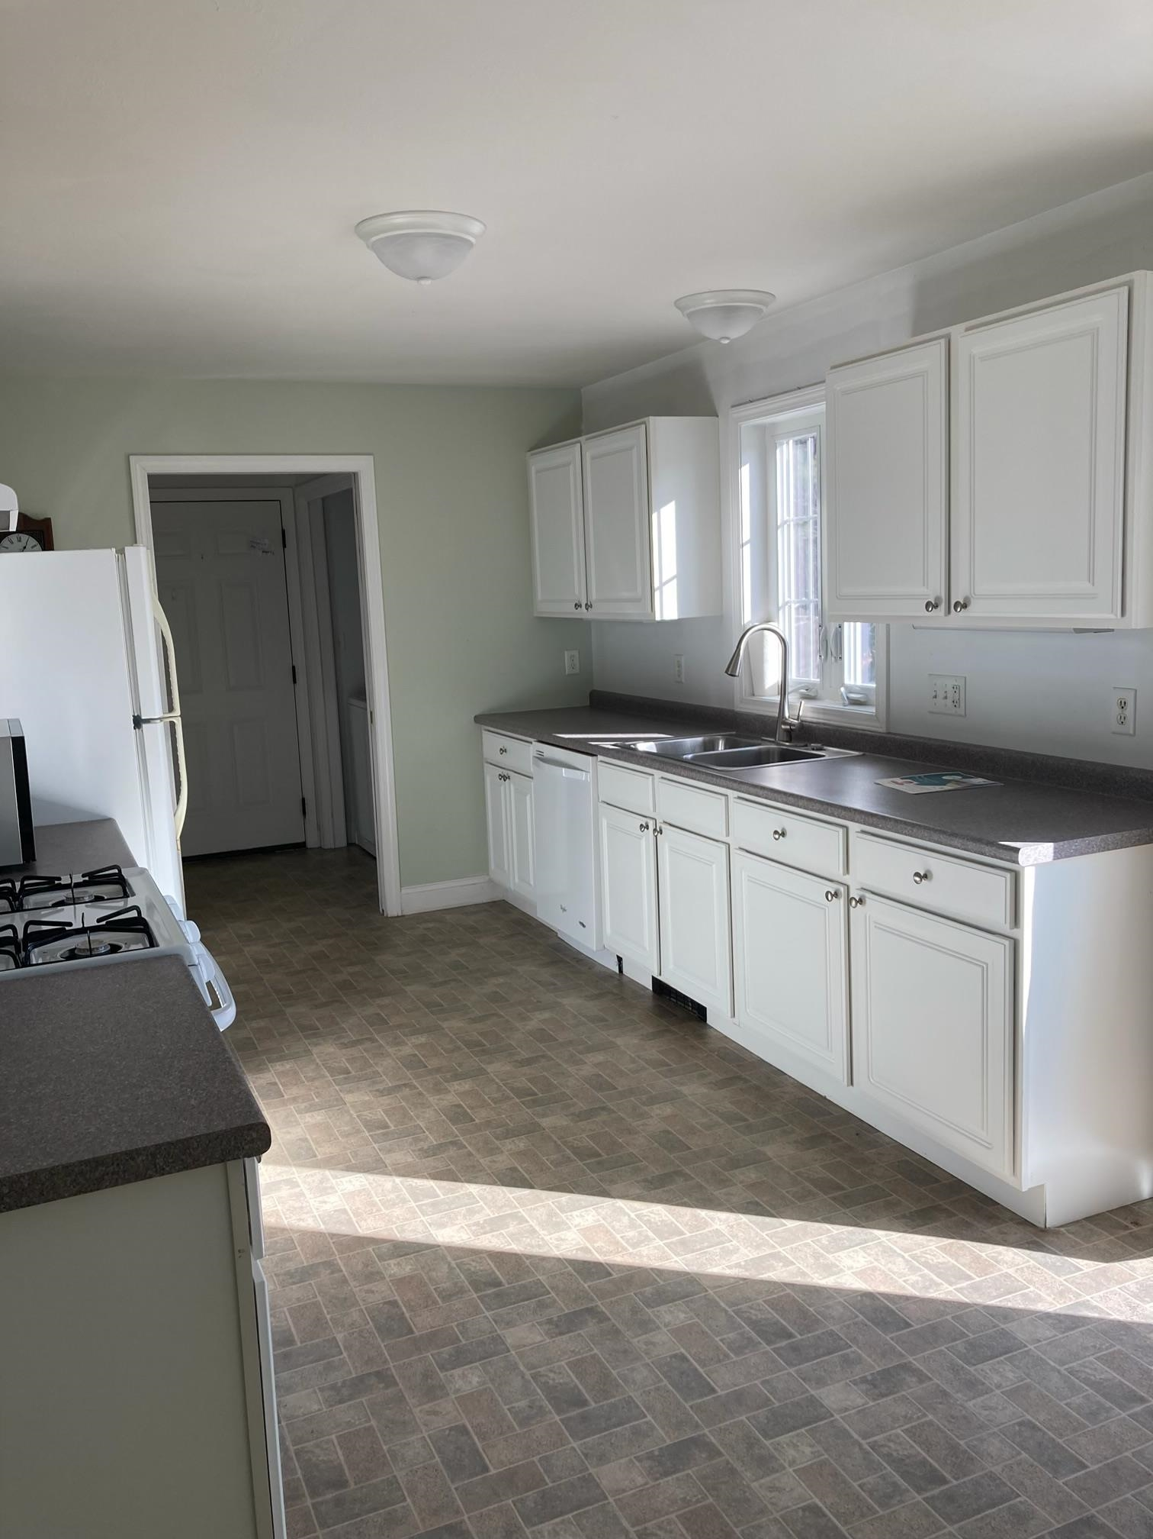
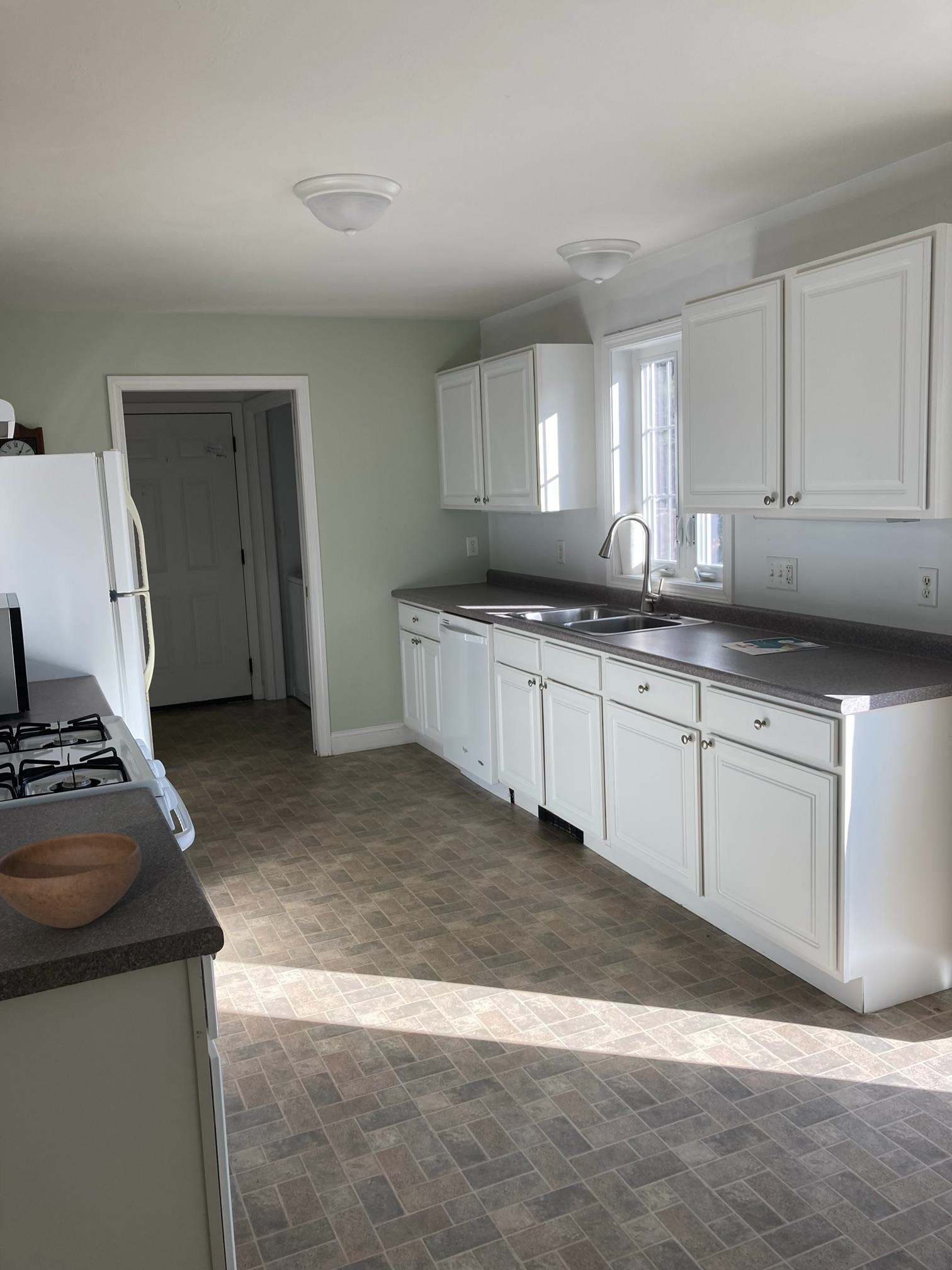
+ bowl [0,832,142,929]
